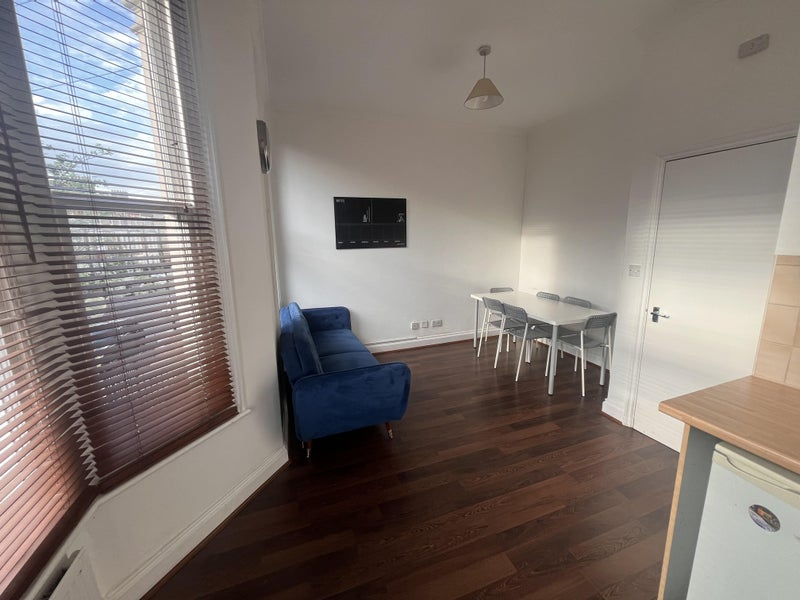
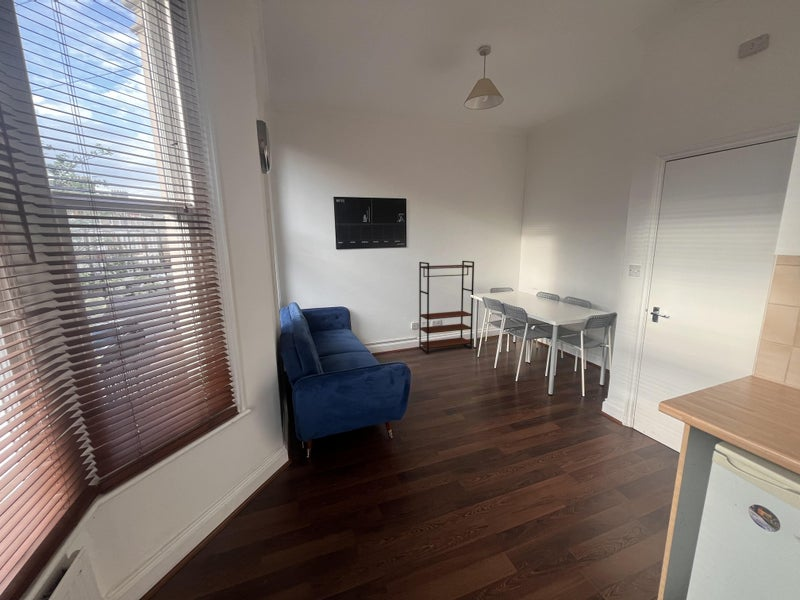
+ bookshelf [418,260,475,355]
